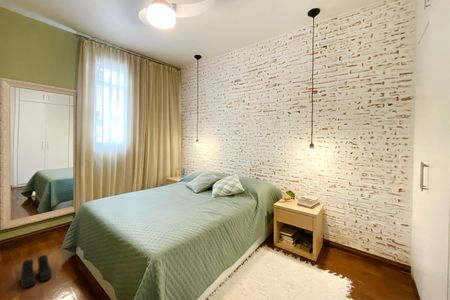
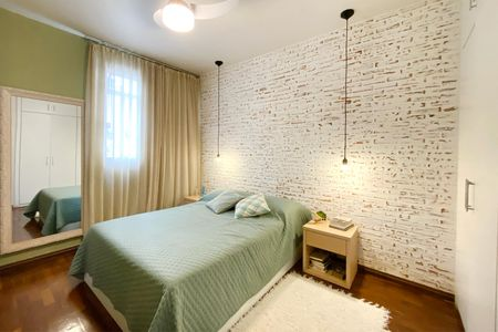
- boots [20,254,53,289]
